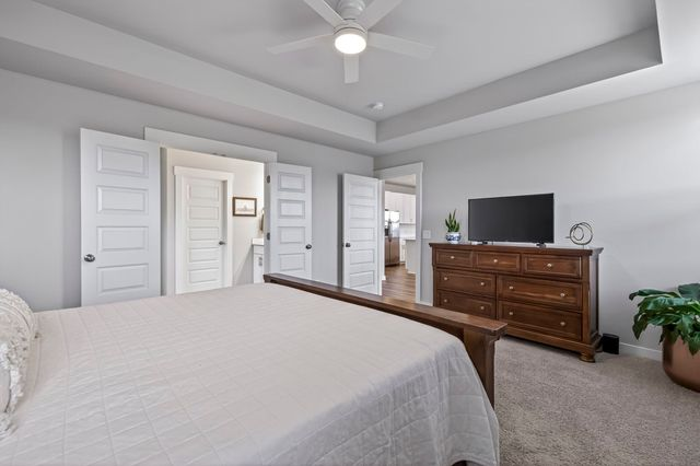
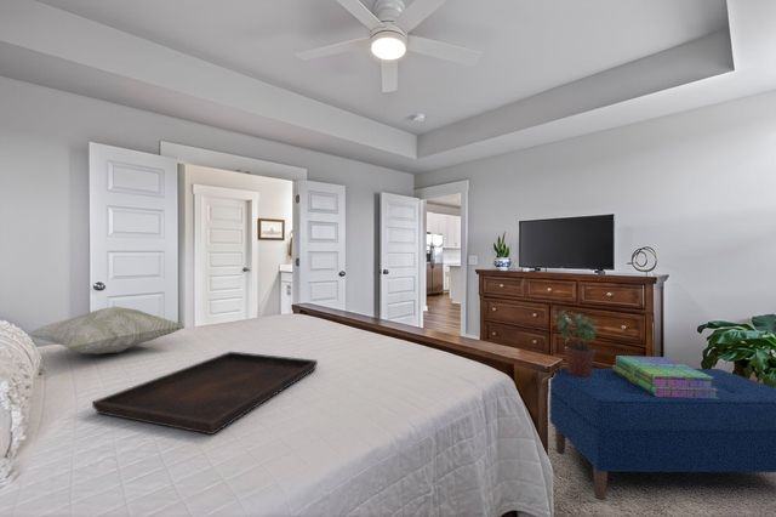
+ stack of books [611,354,719,399]
+ decorative pillow [27,306,186,356]
+ bench [549,367,776,501]
+ serving tray [91,351,319,436]
+ potted plant [553,309,599,377]
